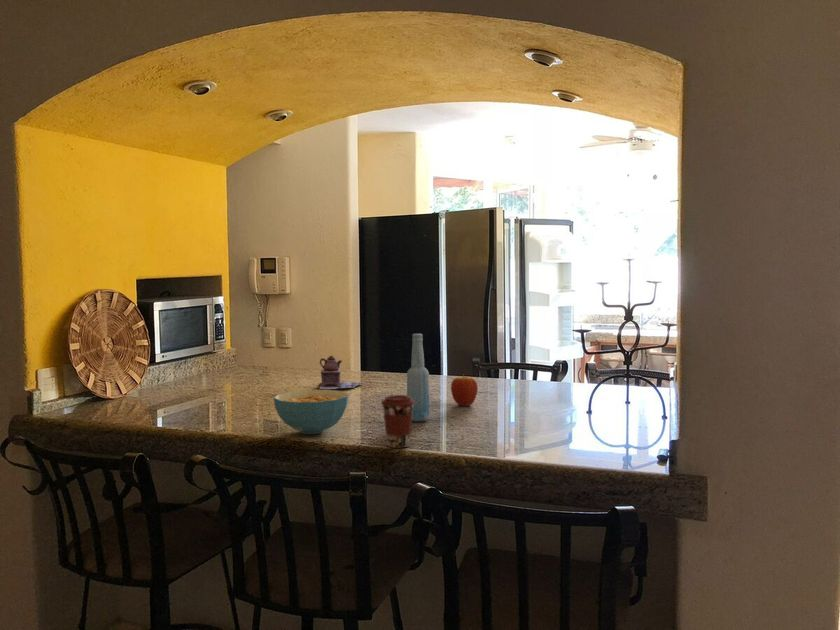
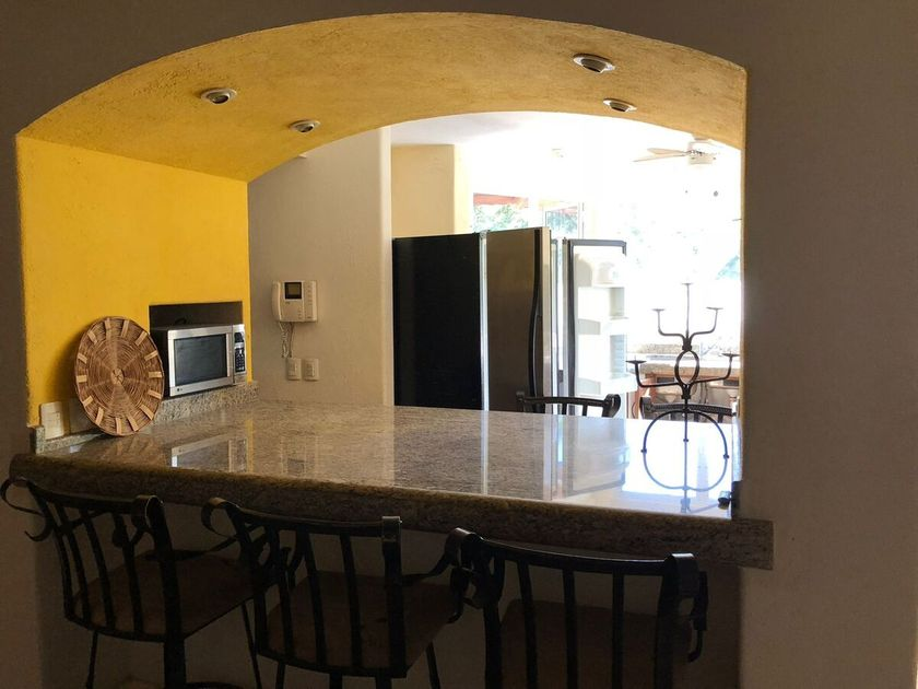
- teapot [318,355,363,390]
- fruit [450,373,479,407]
- cereal bowl [273,389,350,435]
- coffee cup [380,394,415,449]
- bottle [406,333,431,422]
